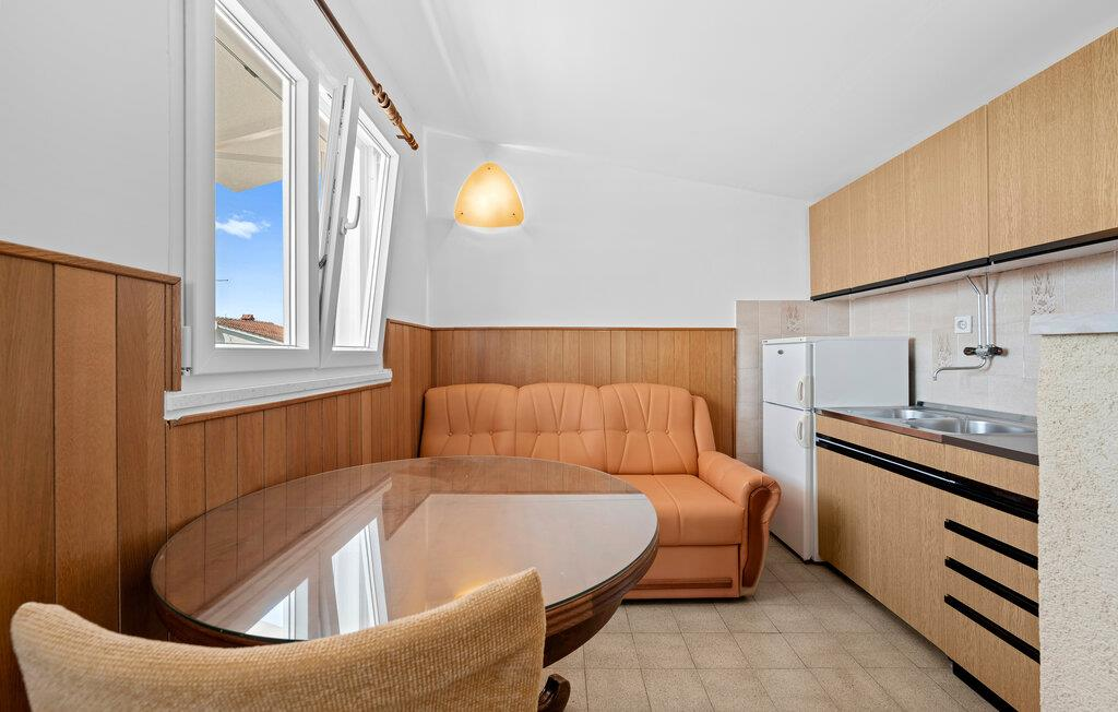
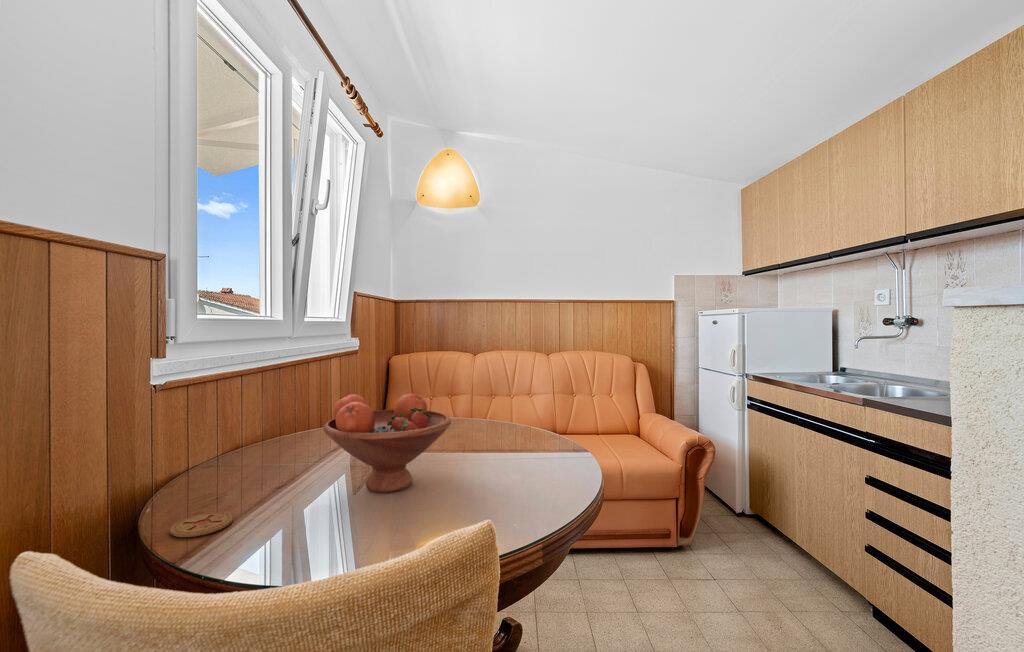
+ fruit bowl [322,393,452,494]
+ coaster [169,511,234,538]
